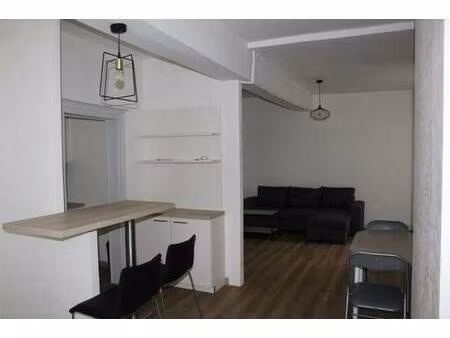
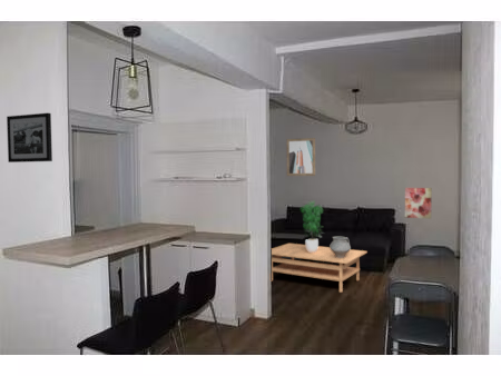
+ wall art [404,187,432,219]
+ coffee table [271,243,369,294]
+ potted plant [298,199,325,253]
+ picture frame [6,112,53,164]
+ ceramic pot [328,236,352,258]
+ wall art [286,137,316,177]
